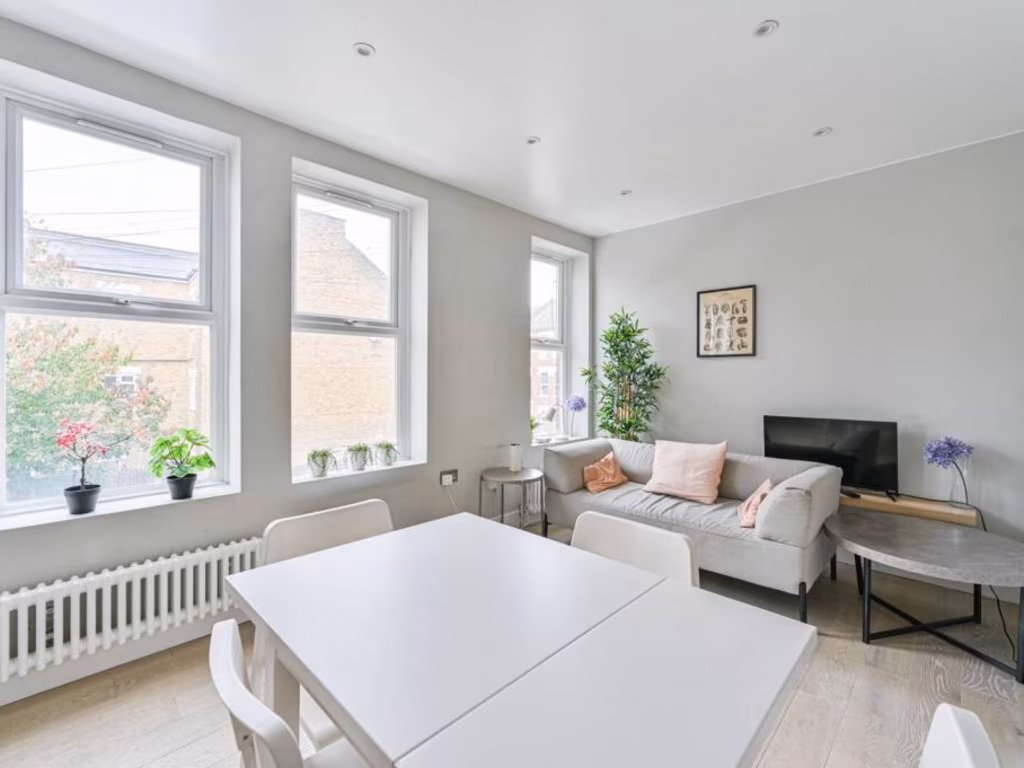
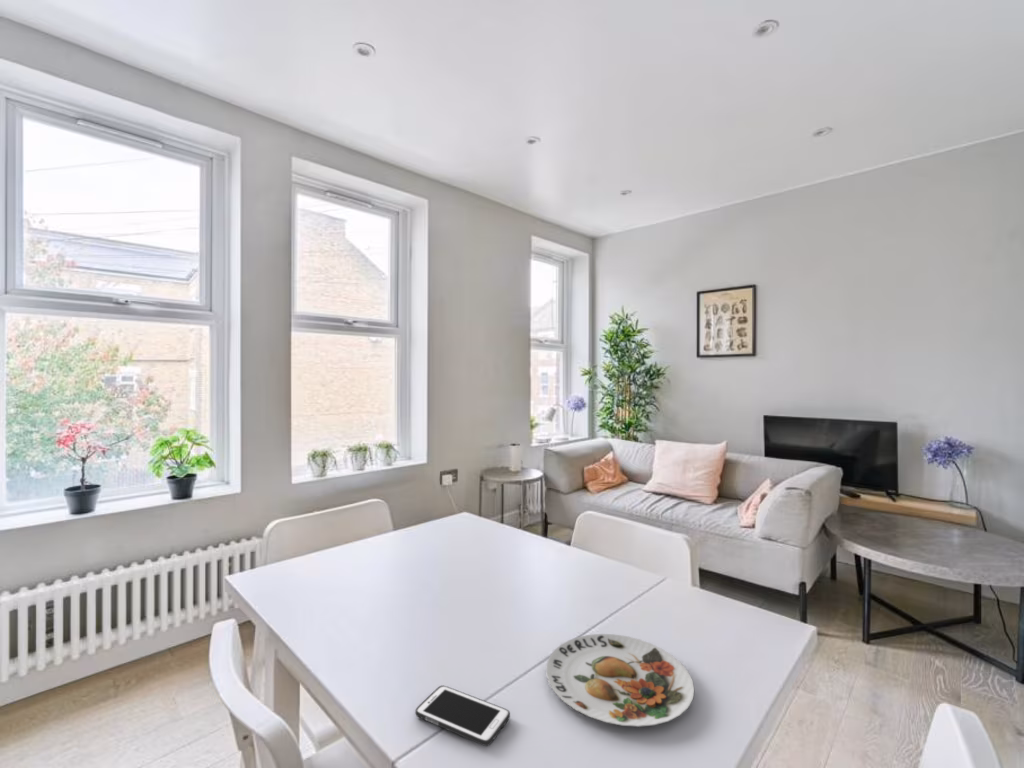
+ cell phone [414,684,511,747]
+ plate [545,633,695,728]
